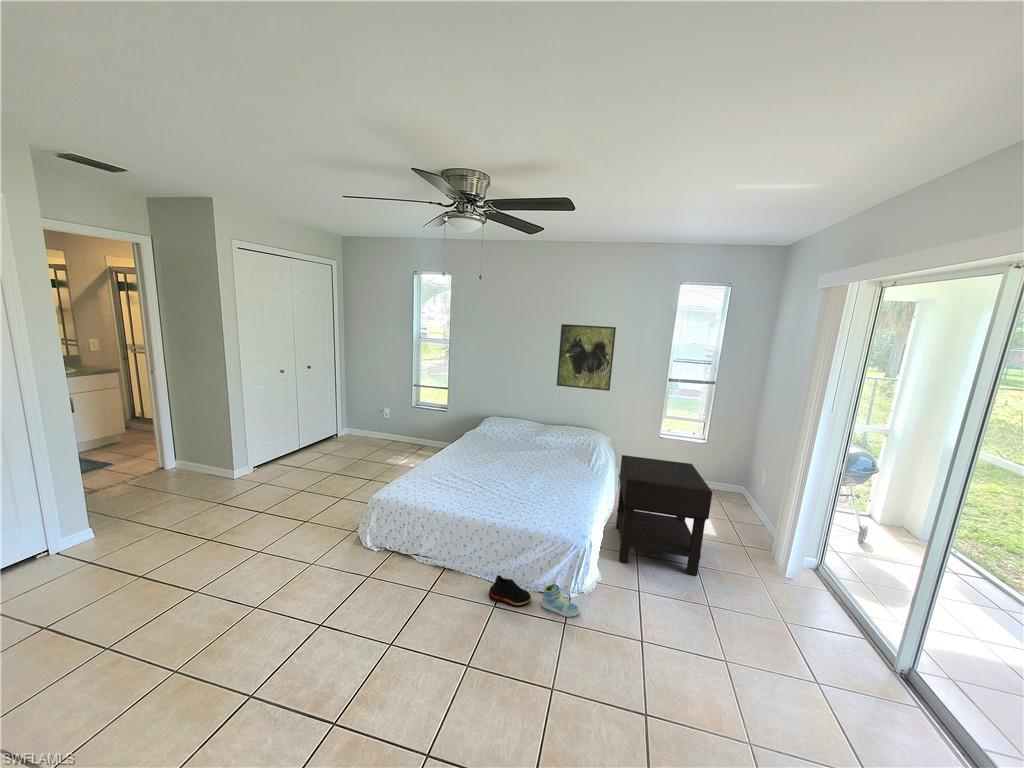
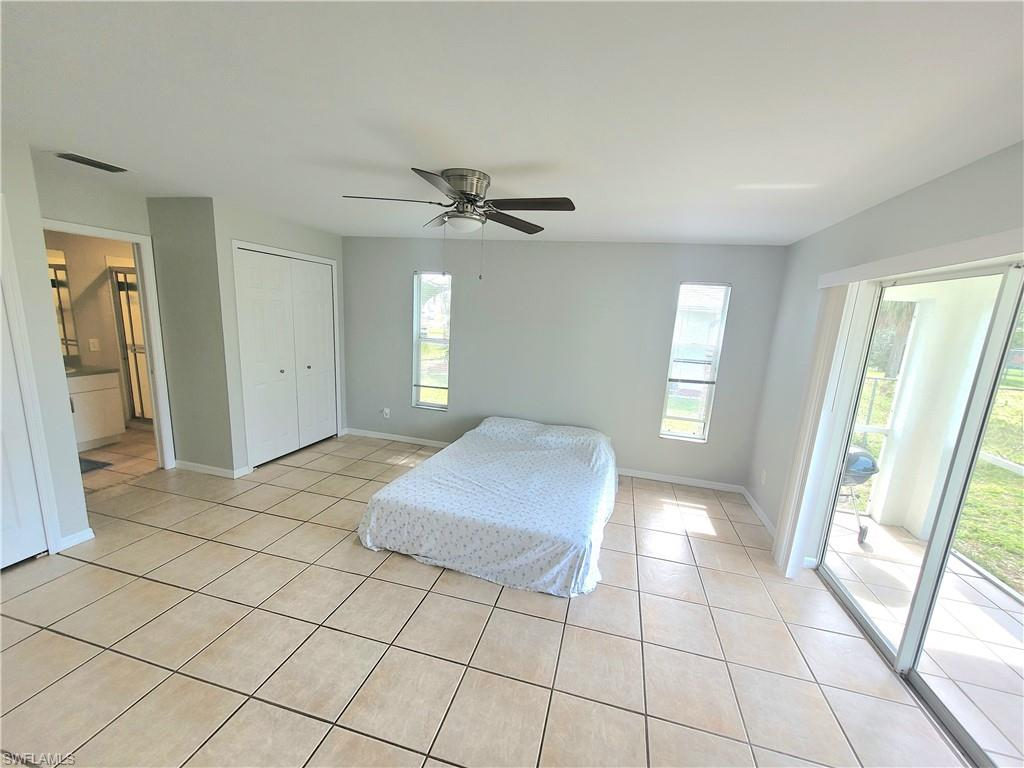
- sneaker [540,583,580,618]
- nightstand [615,454,713,576]
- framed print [556,323,617,392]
- shoe [488,574,532,608]
